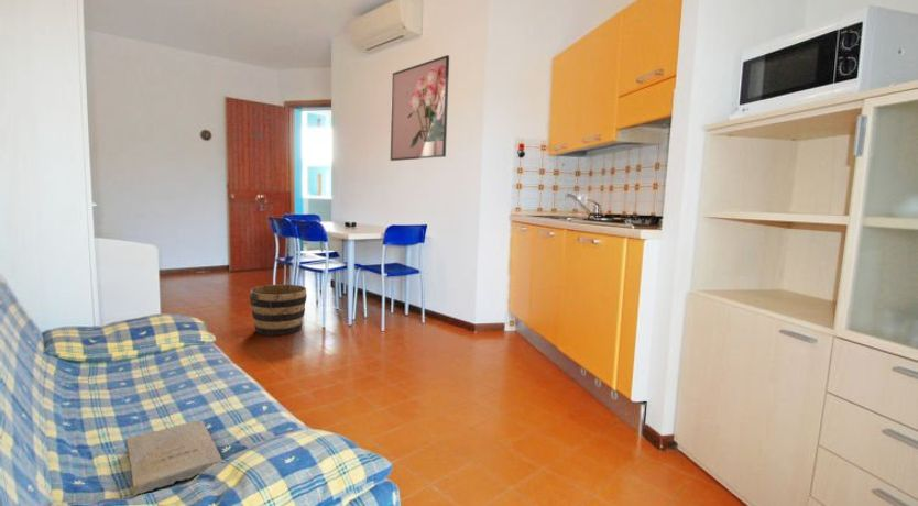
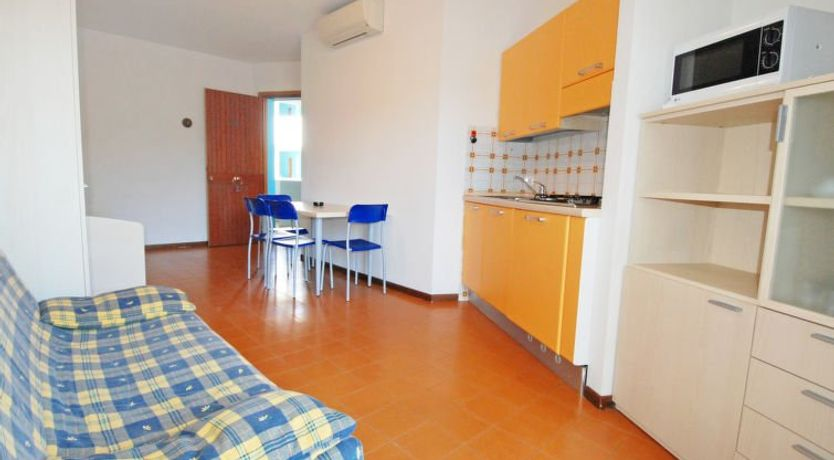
- book [124,420,223,496]
- bucket [249,284,308,337]
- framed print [390,54,450,162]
